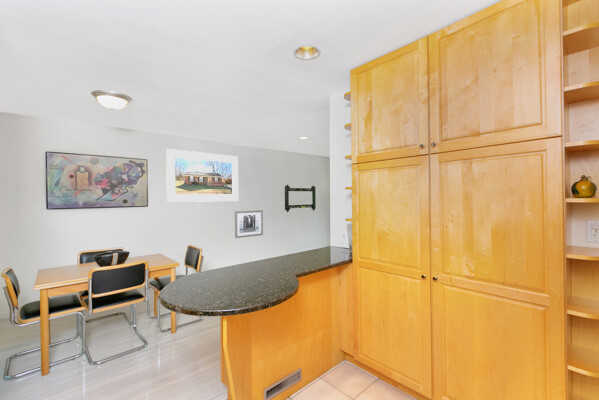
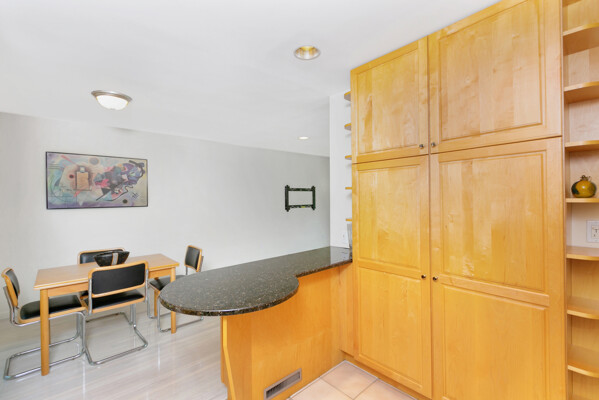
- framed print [165,148,239,203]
- wall art [234,209,264,239]
